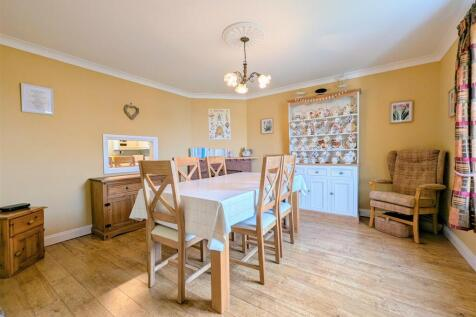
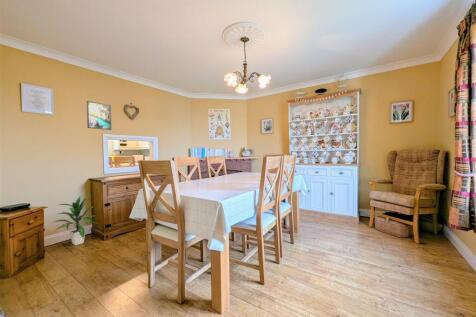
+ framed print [86,100,112,131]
+ indoor plant [51,195,98,246]
